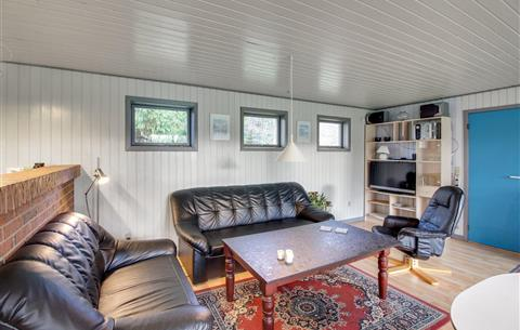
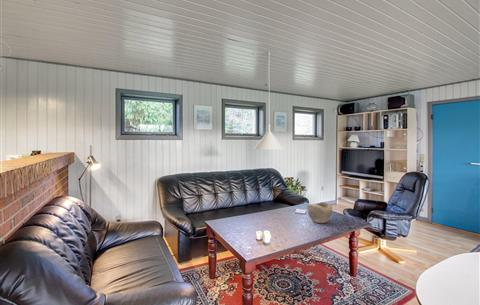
+ decorative bowl [306,201,333,224]
